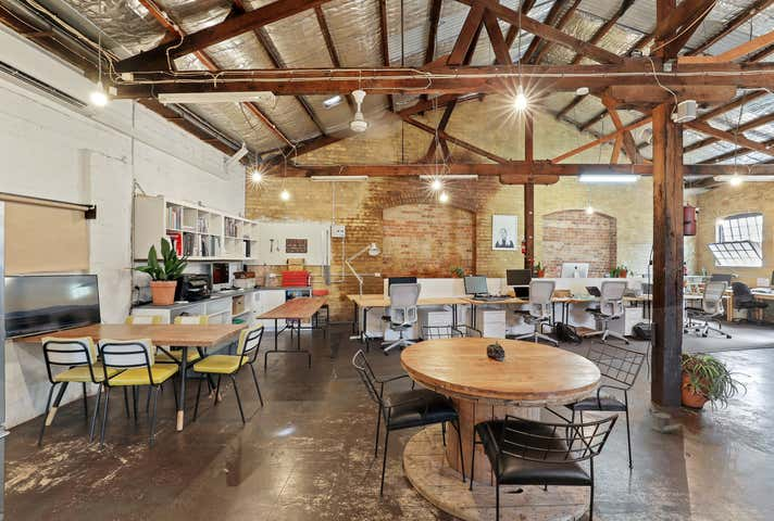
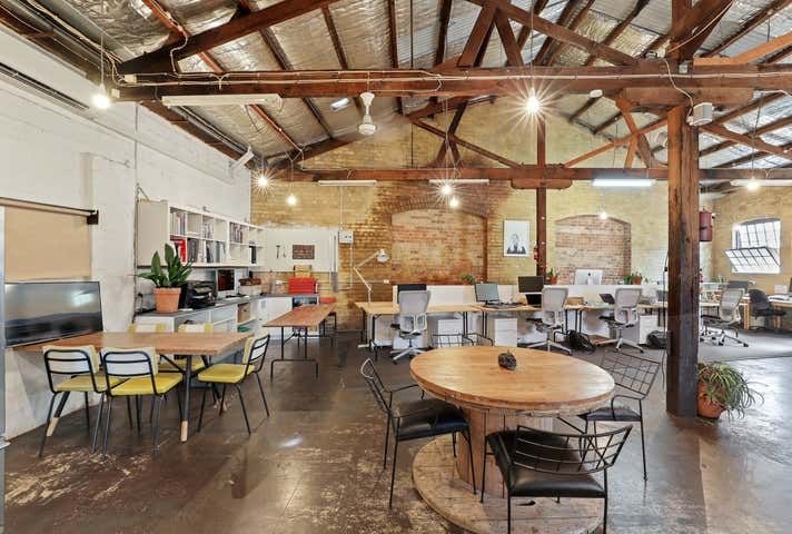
- watering can [648,407,685,434]
